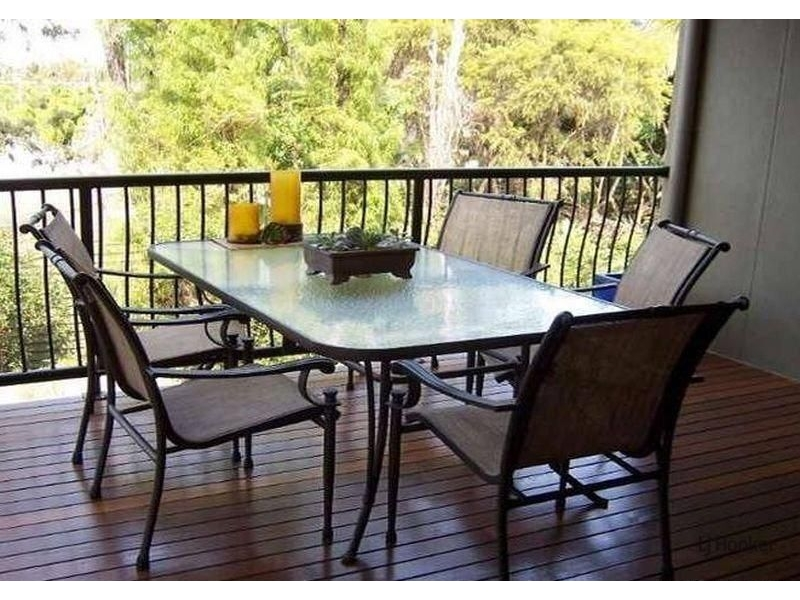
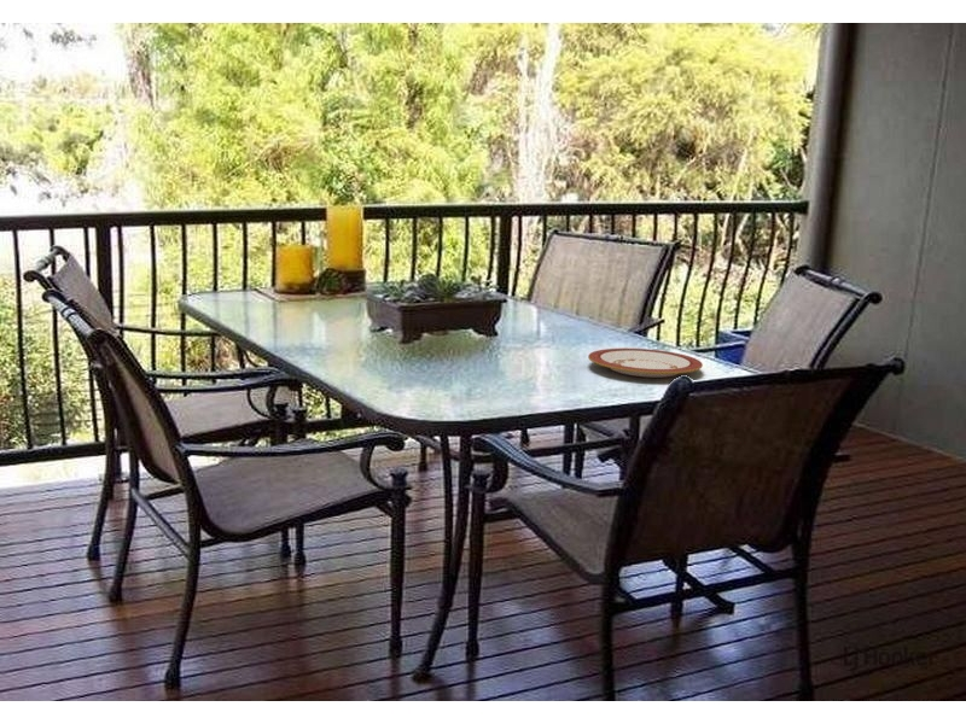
+ plate [587,348,704,379]
